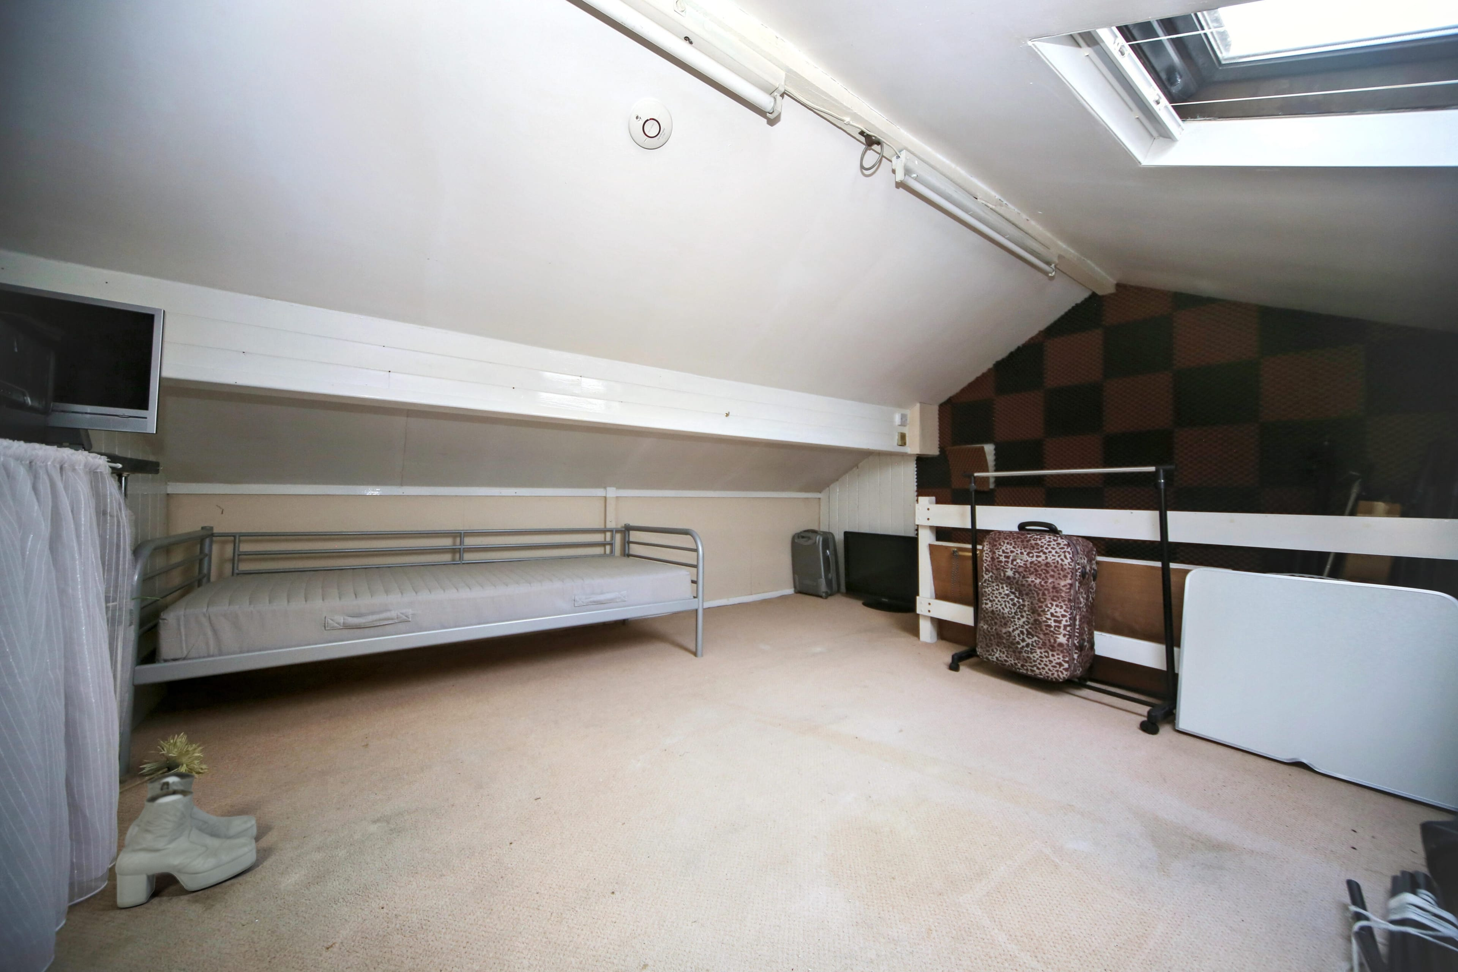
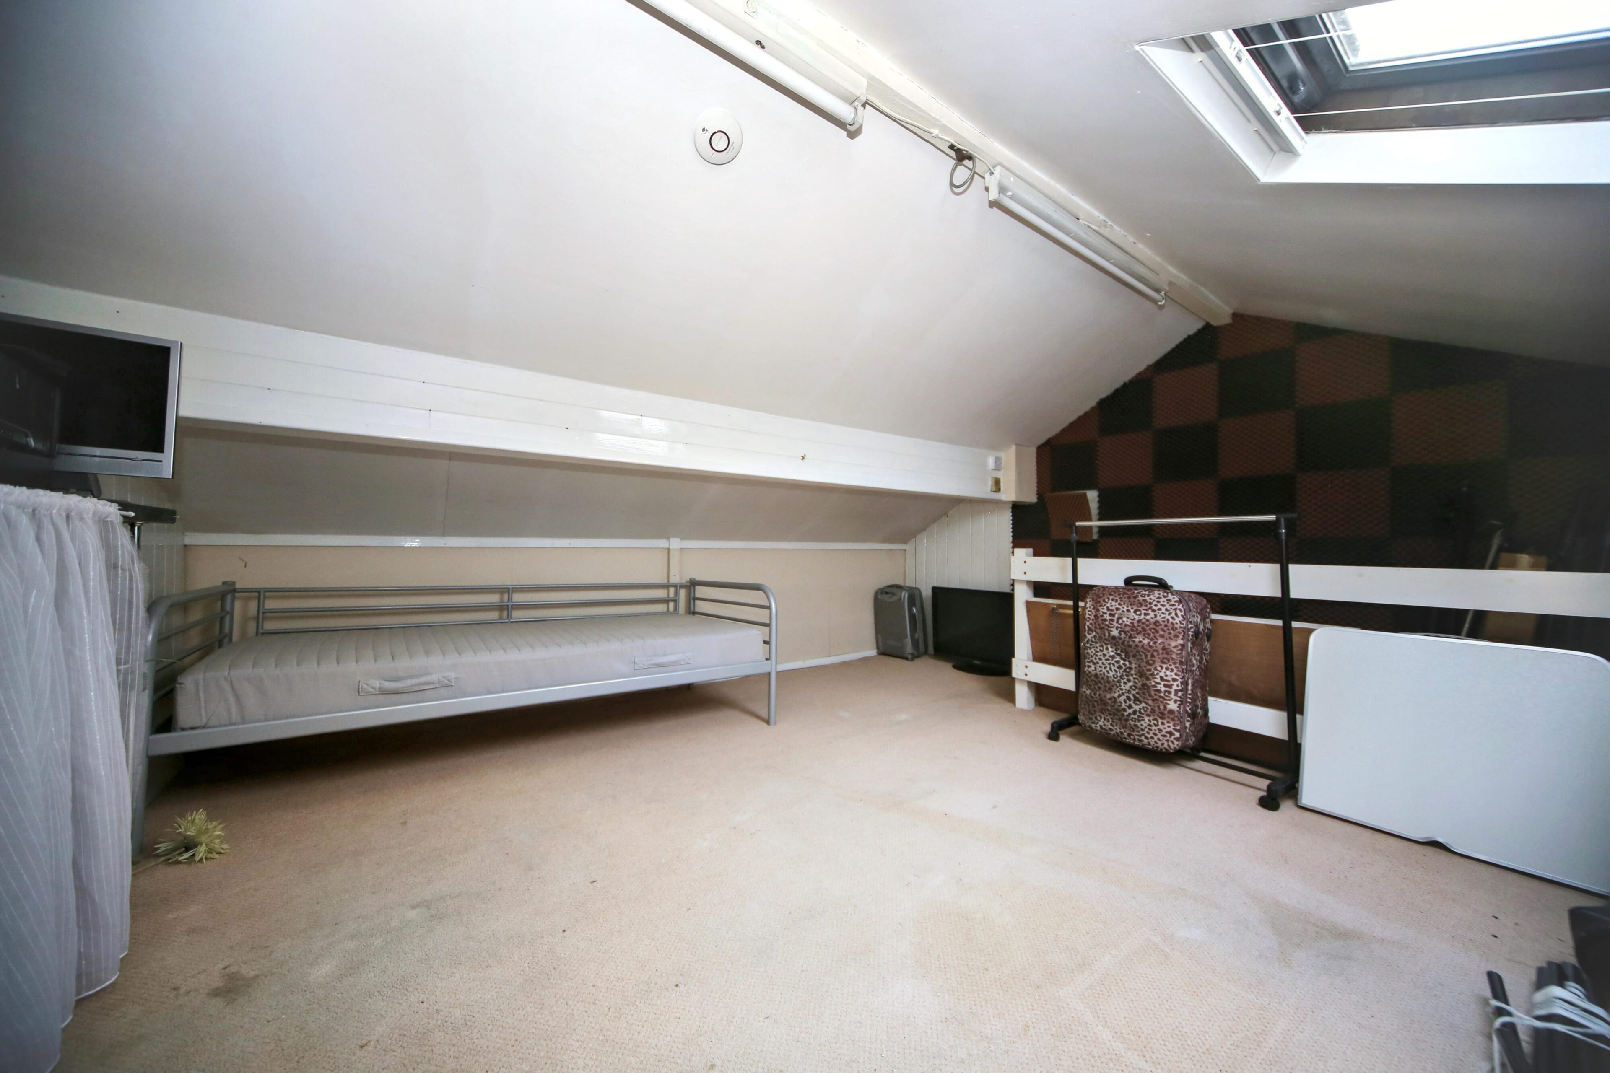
- boots [115,771,257,908]
